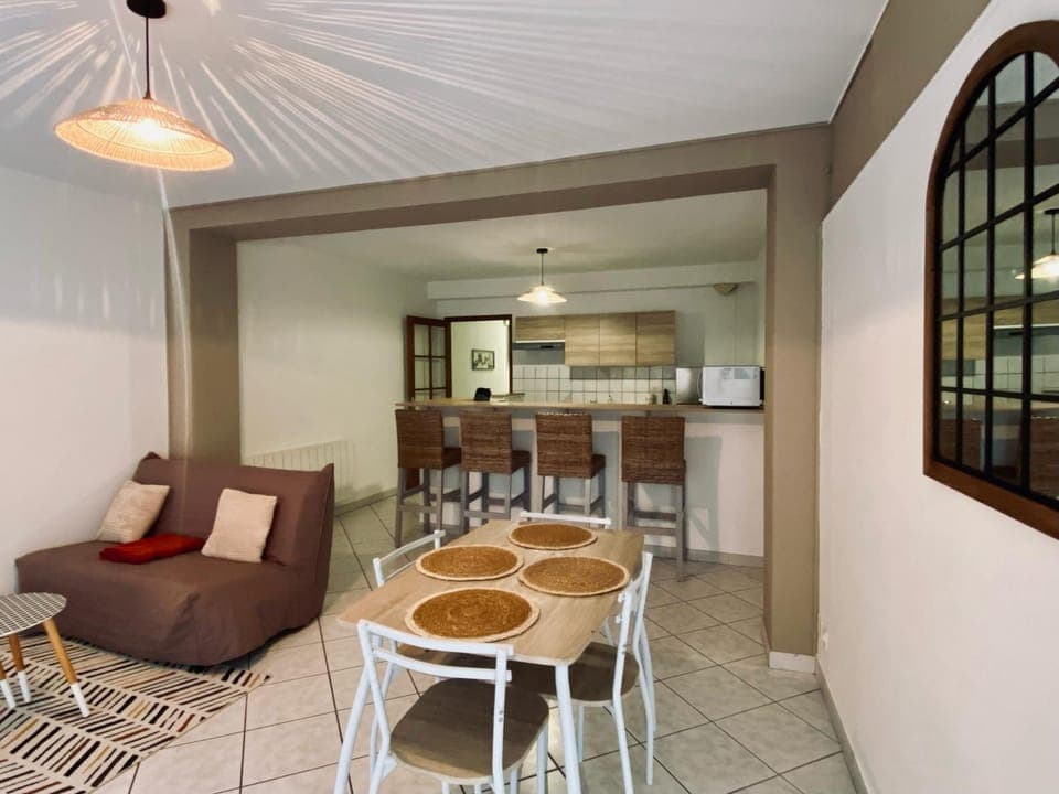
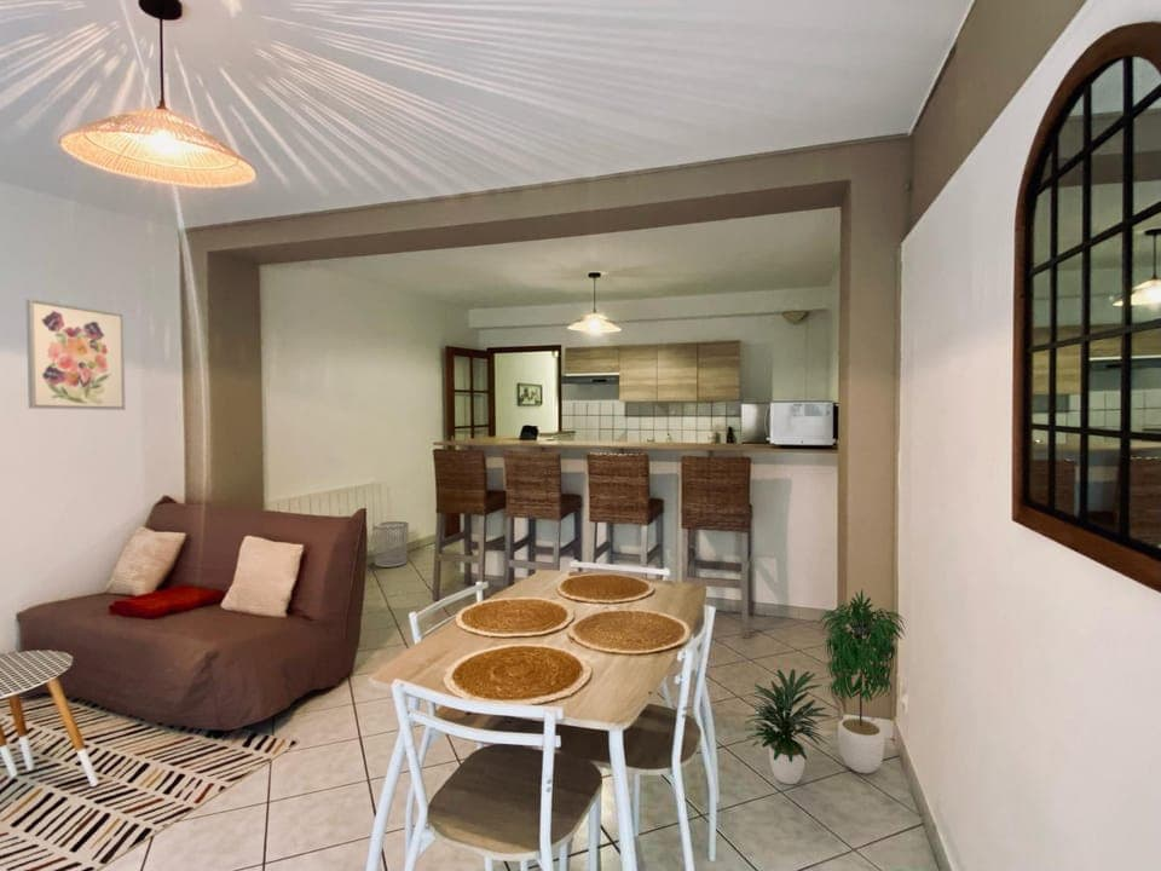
+ waste bin [371,520,410,569]
+ wall art [24,298,127,411]
+ potted plant [744,588,907,785]
